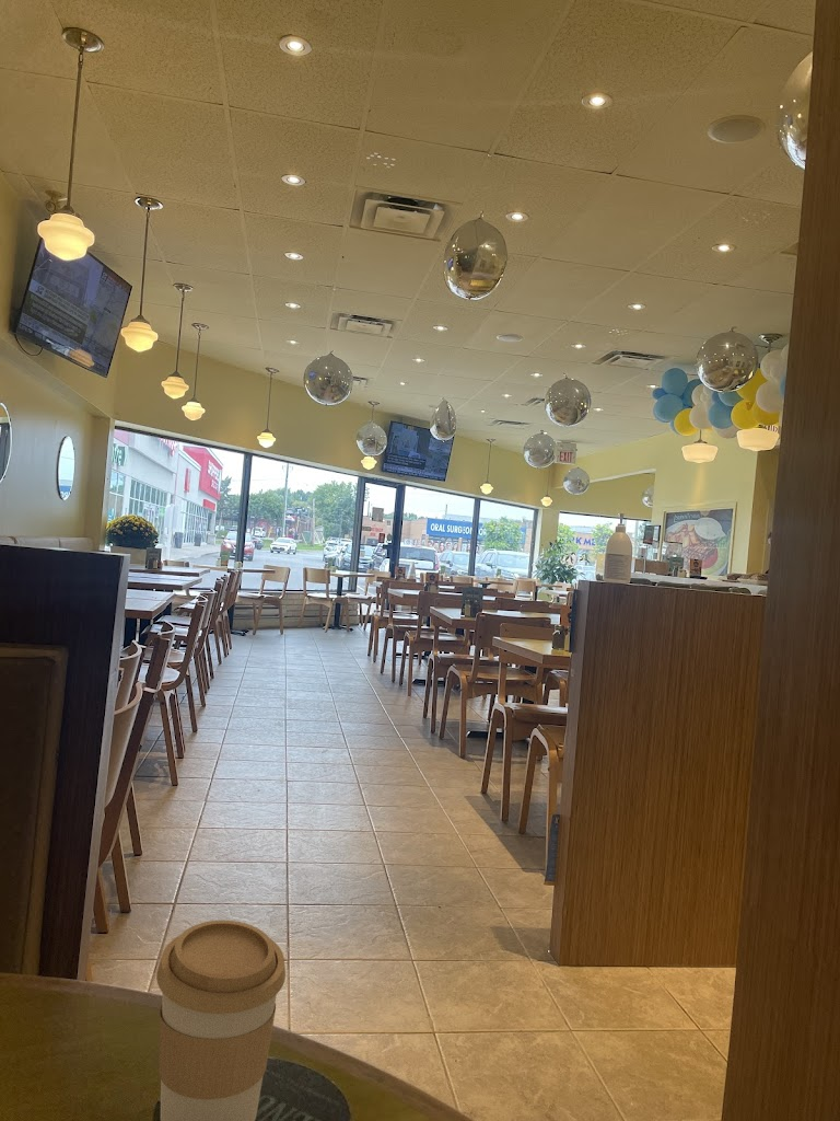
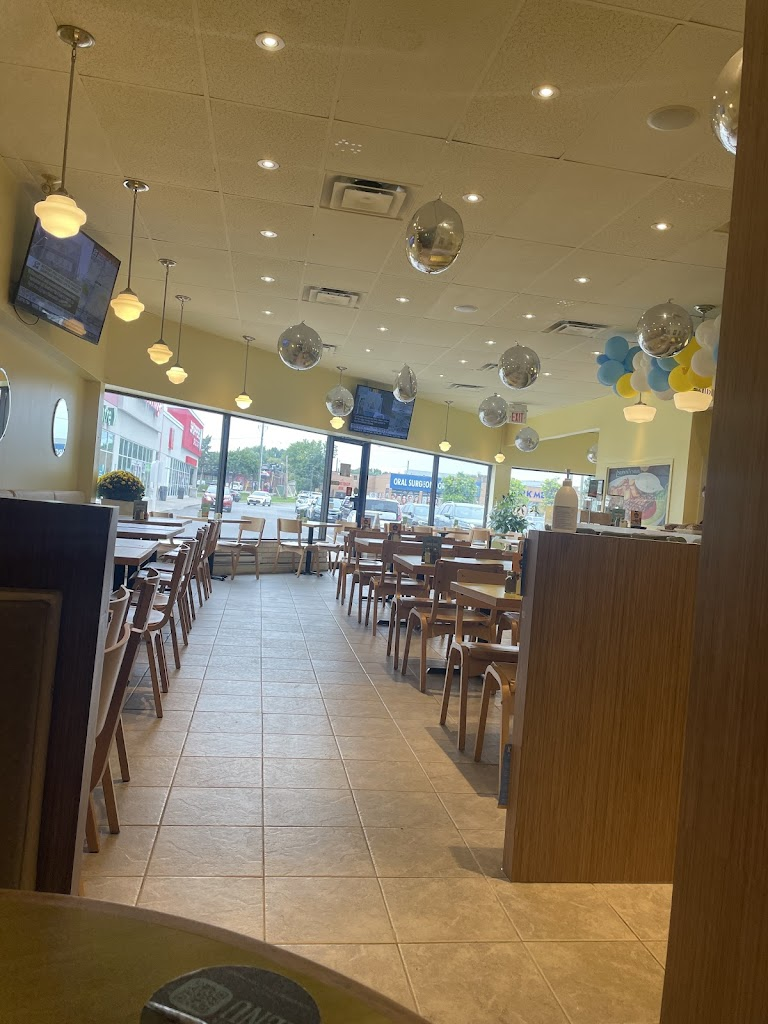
- coffee cup [155,920,287,1121]
